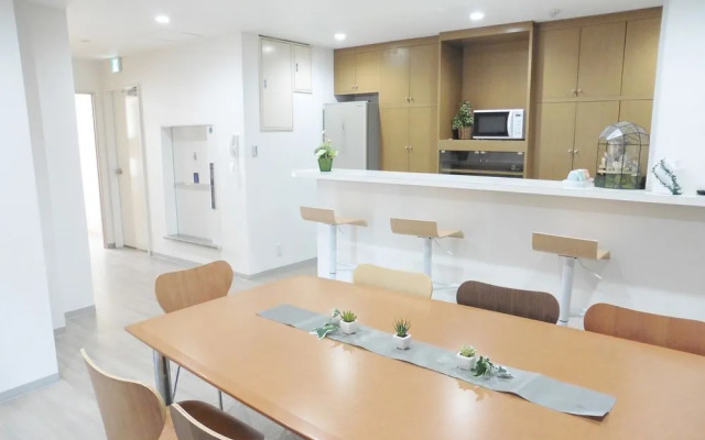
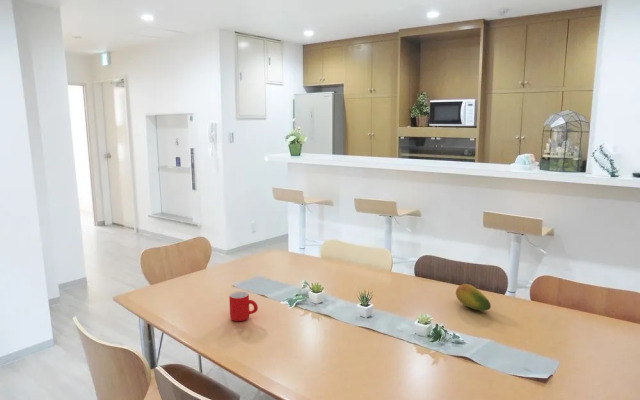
+ mug [228,291,259,322]
+ fruit [455,283,492,312]
